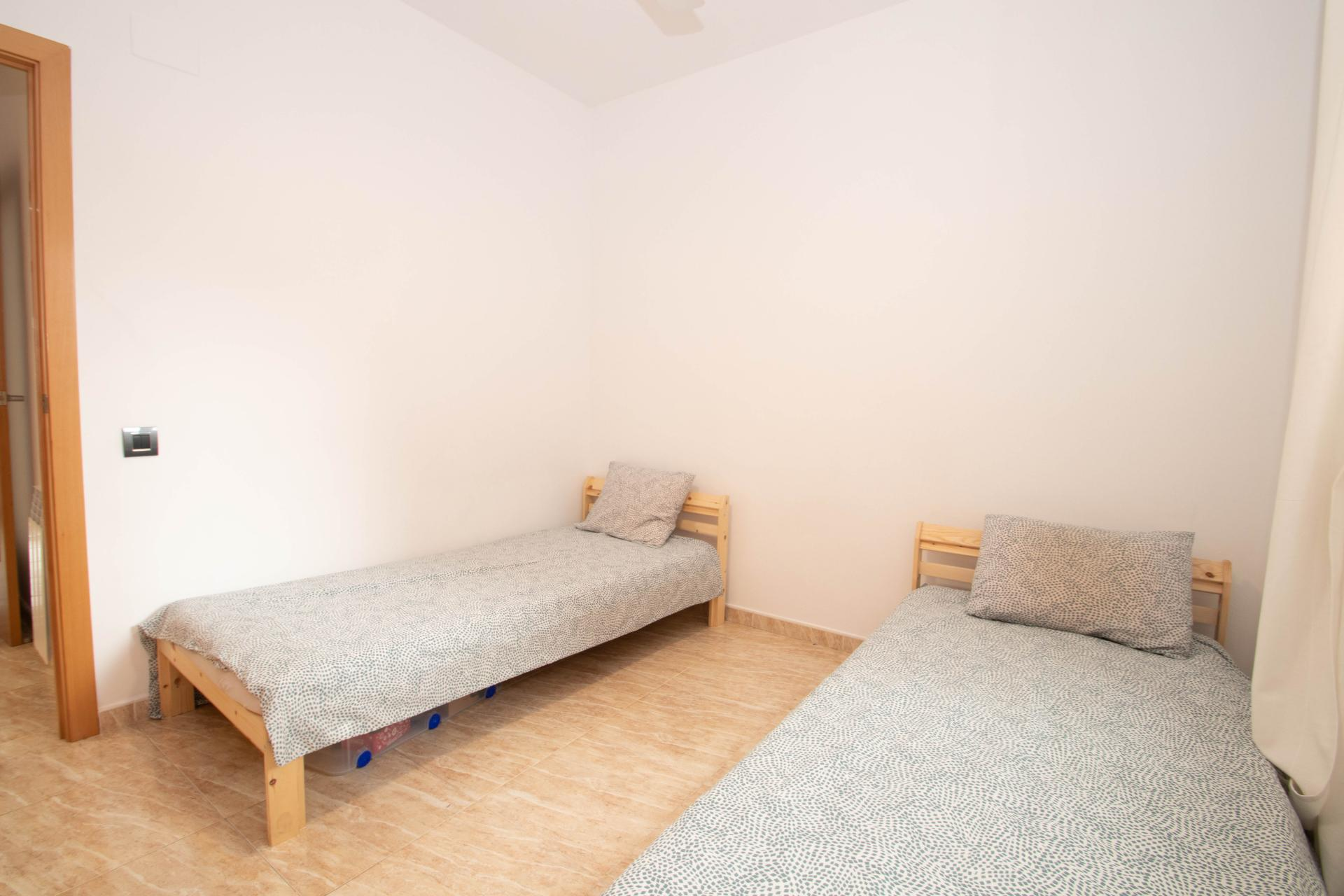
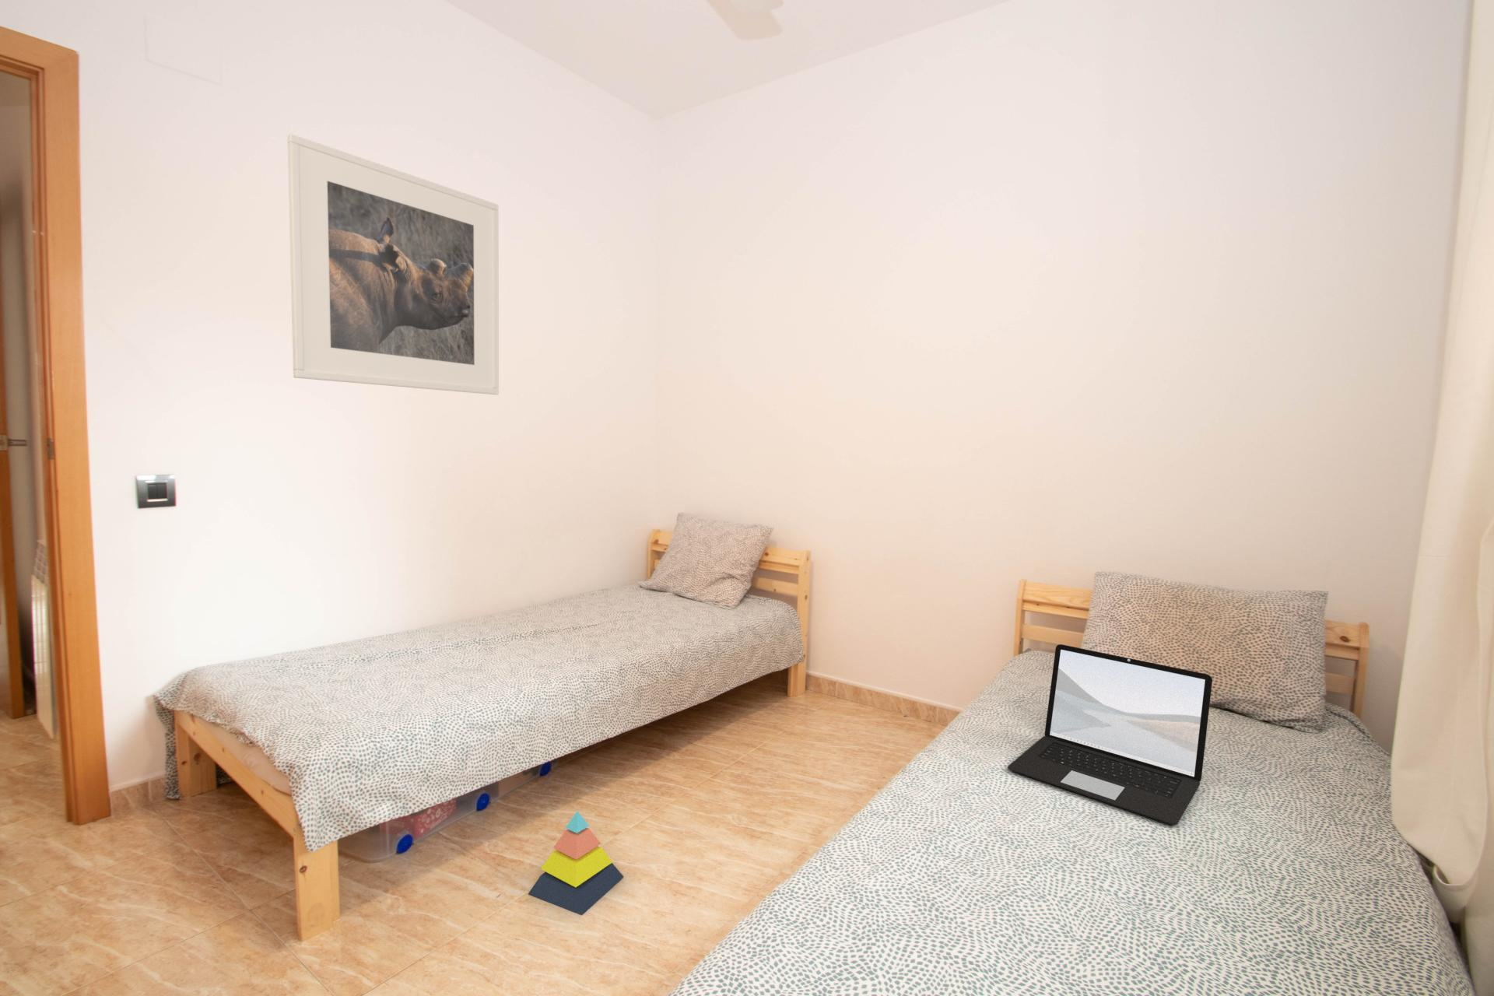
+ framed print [287,133,499,396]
+ laptop [1007,644,1213,826]
+ stacking toy [528,810,624,916]
